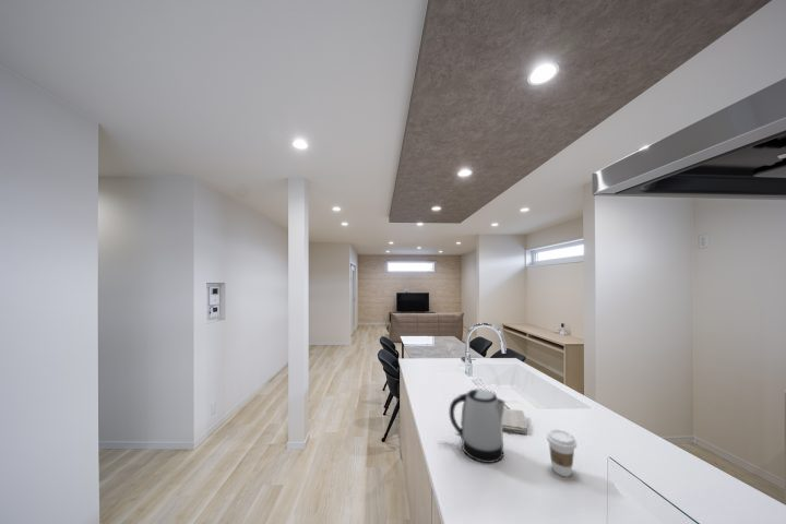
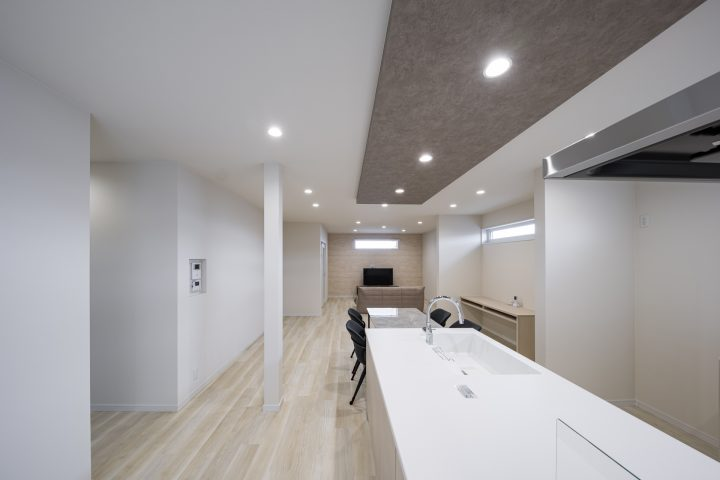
- coffee cup [546,428,577,478]
- kettle [448,388,507,464]
- washcloth [502,407,528,436]
